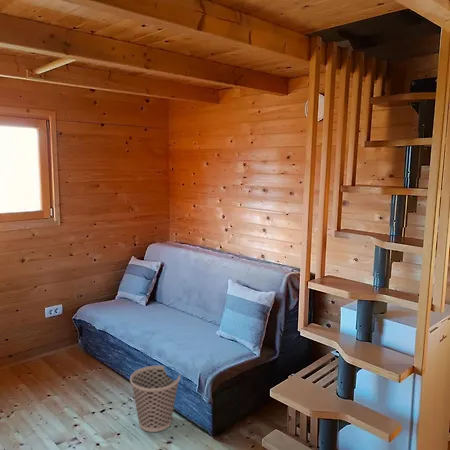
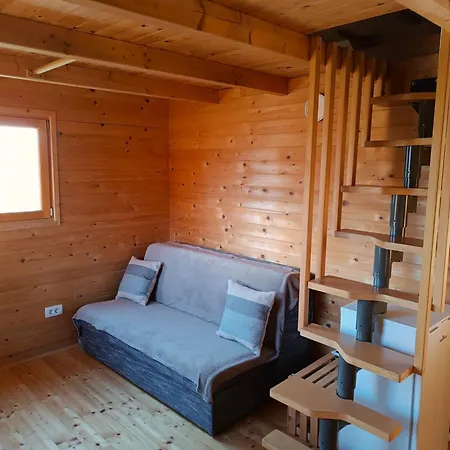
- wastebasket [129,365,181,433]
